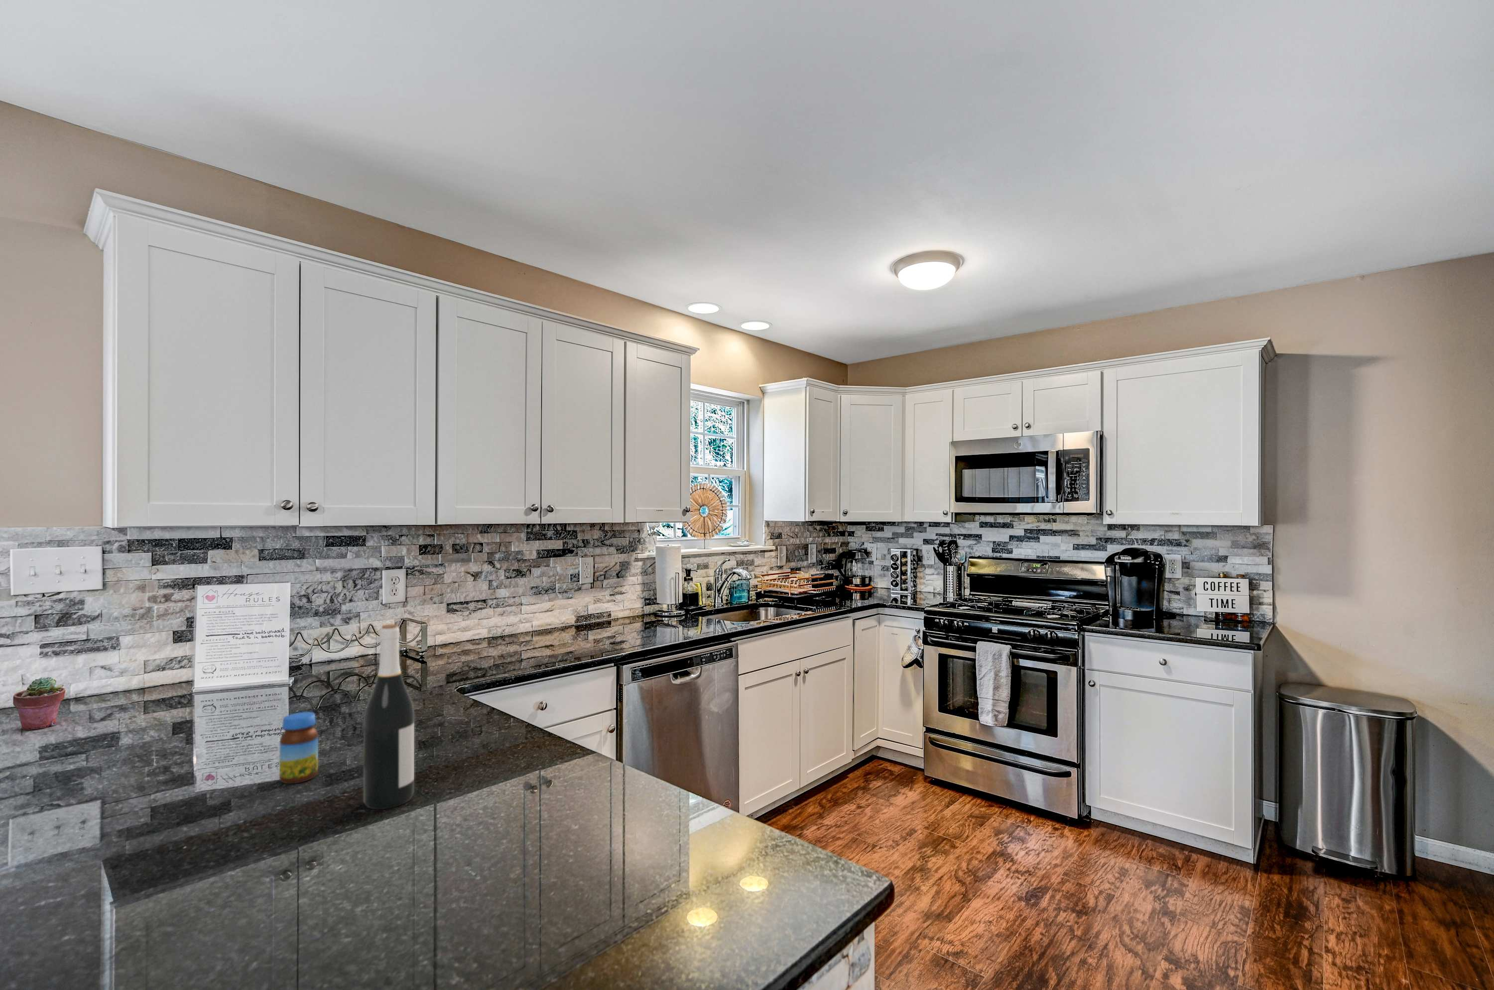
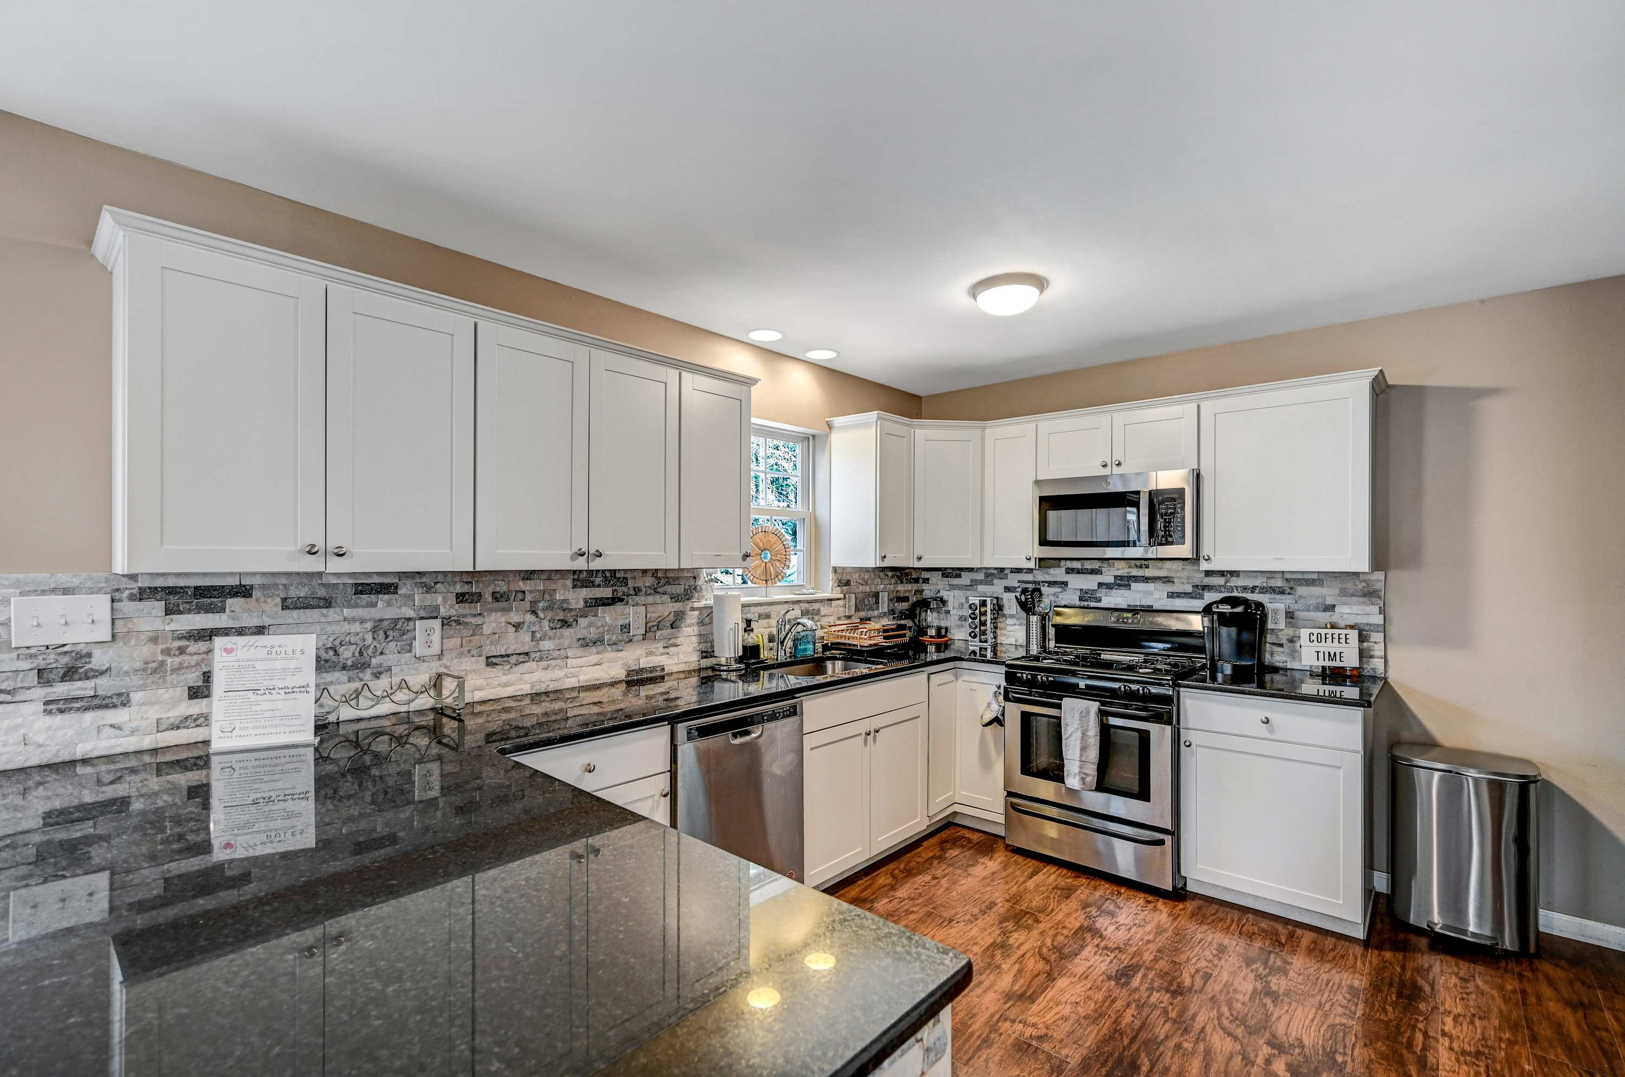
- potted succulent [12,676,65,730]
- wine bottle [364,623,414,810]
- jar [278,712,318,784]
